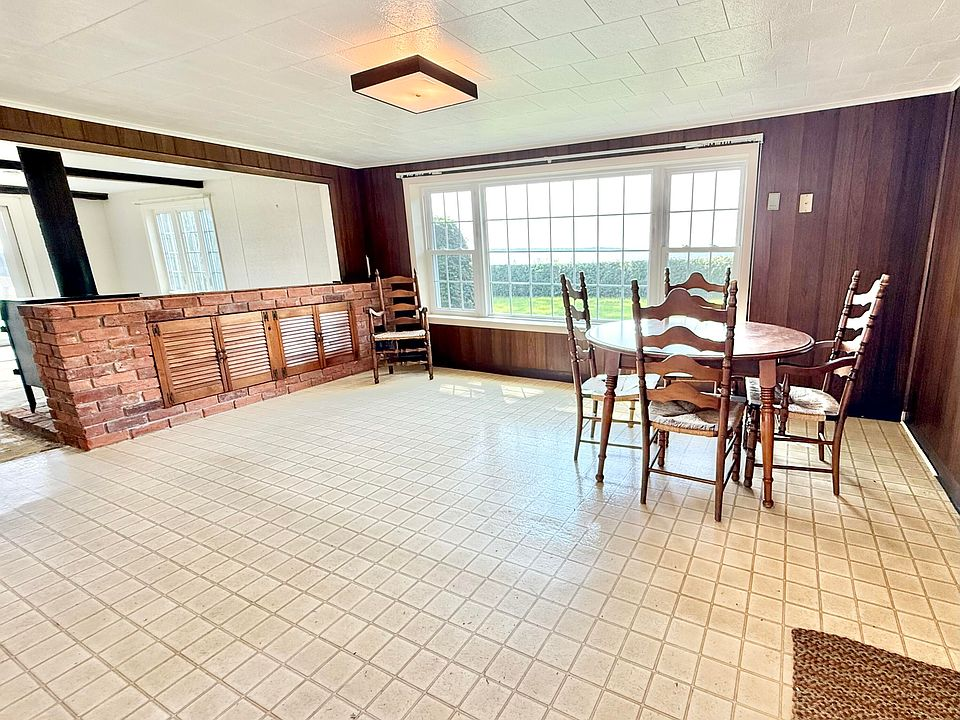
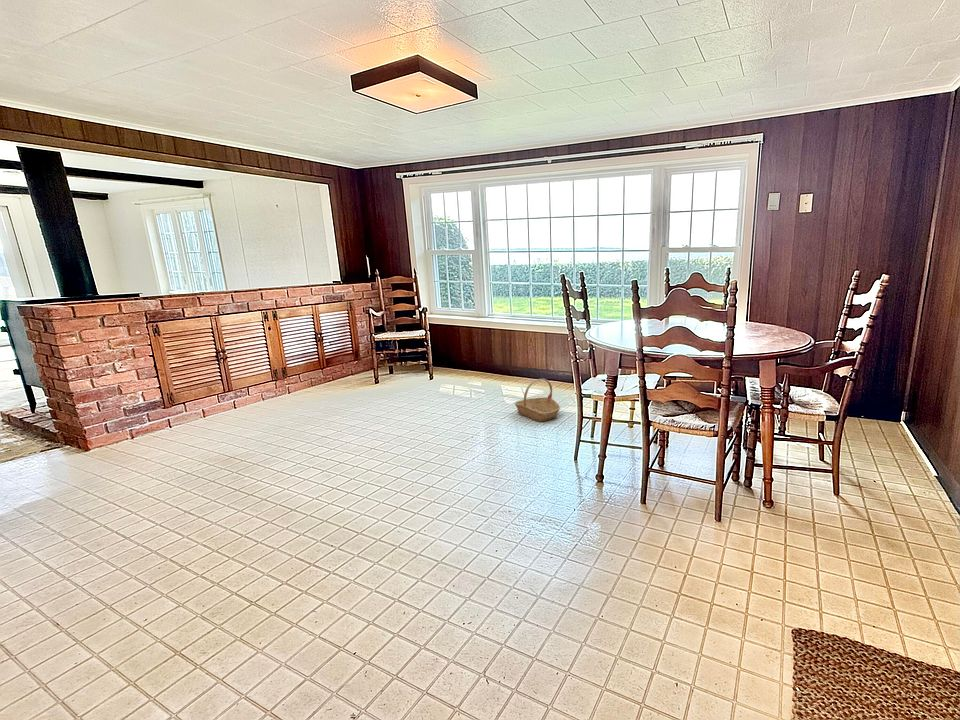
+ basket [513,378,561,423]
